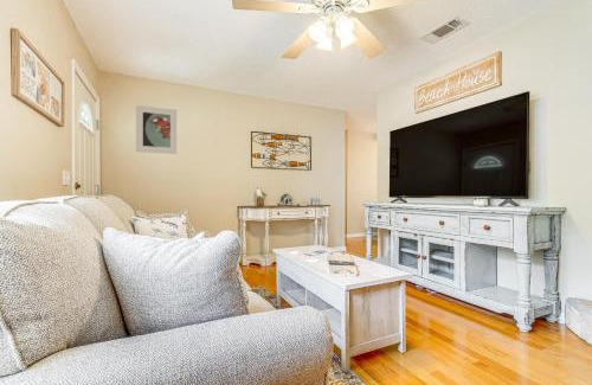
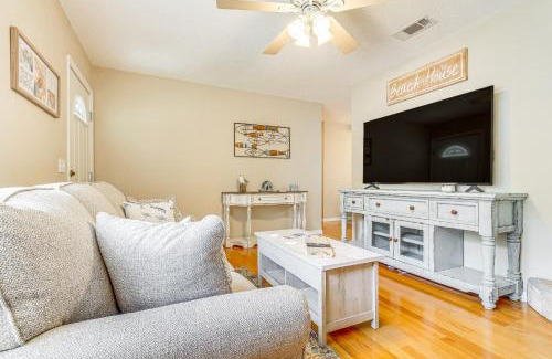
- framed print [135,104,178,155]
